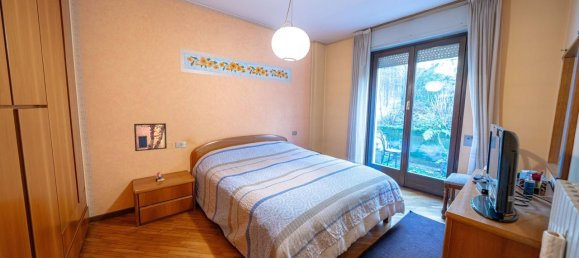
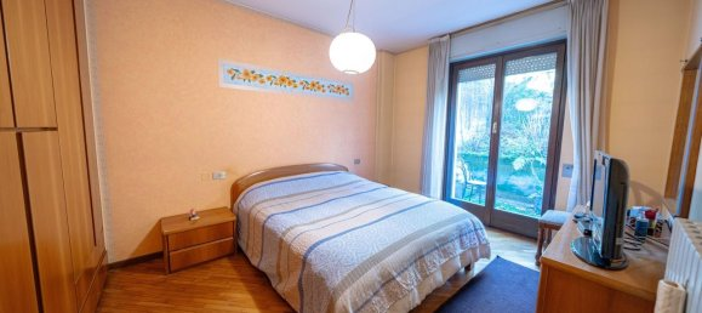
- wall art [133,122,168,152]
